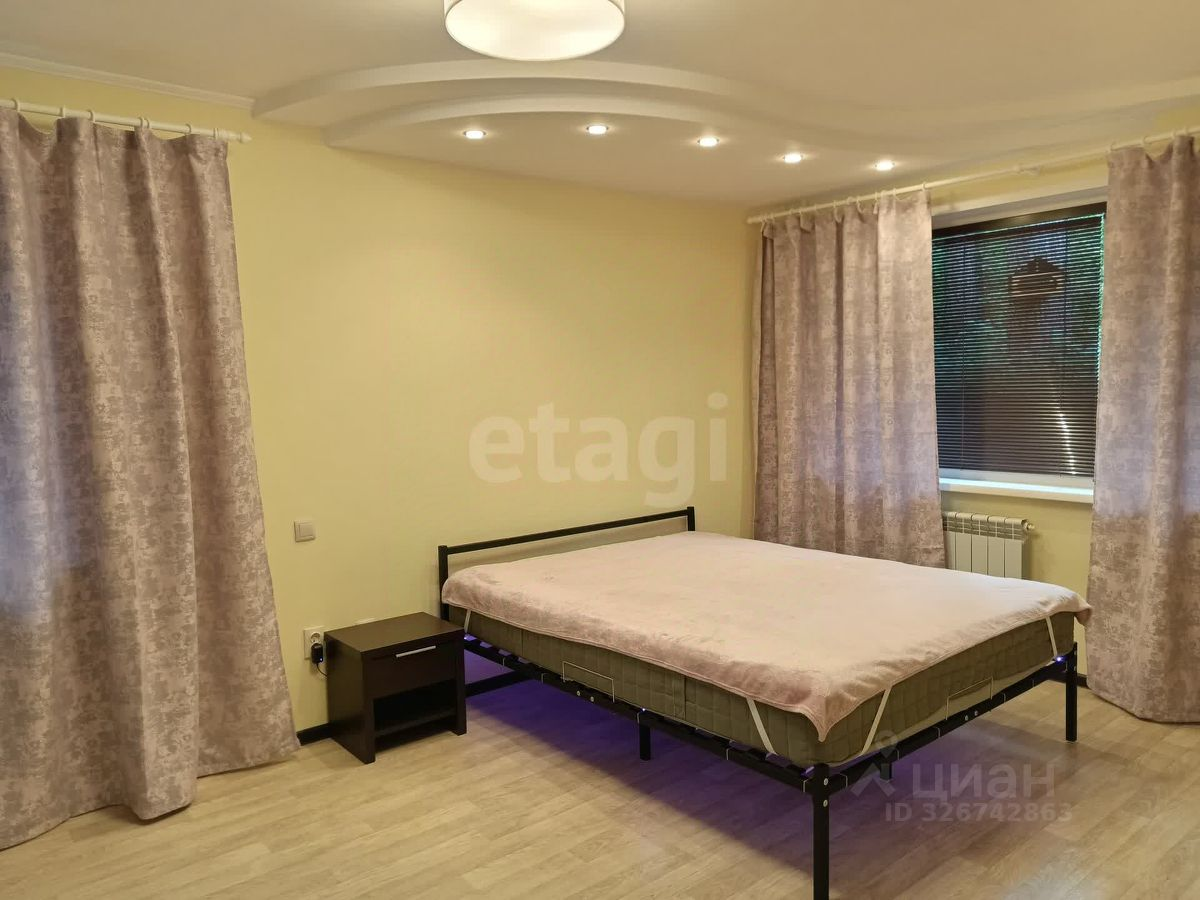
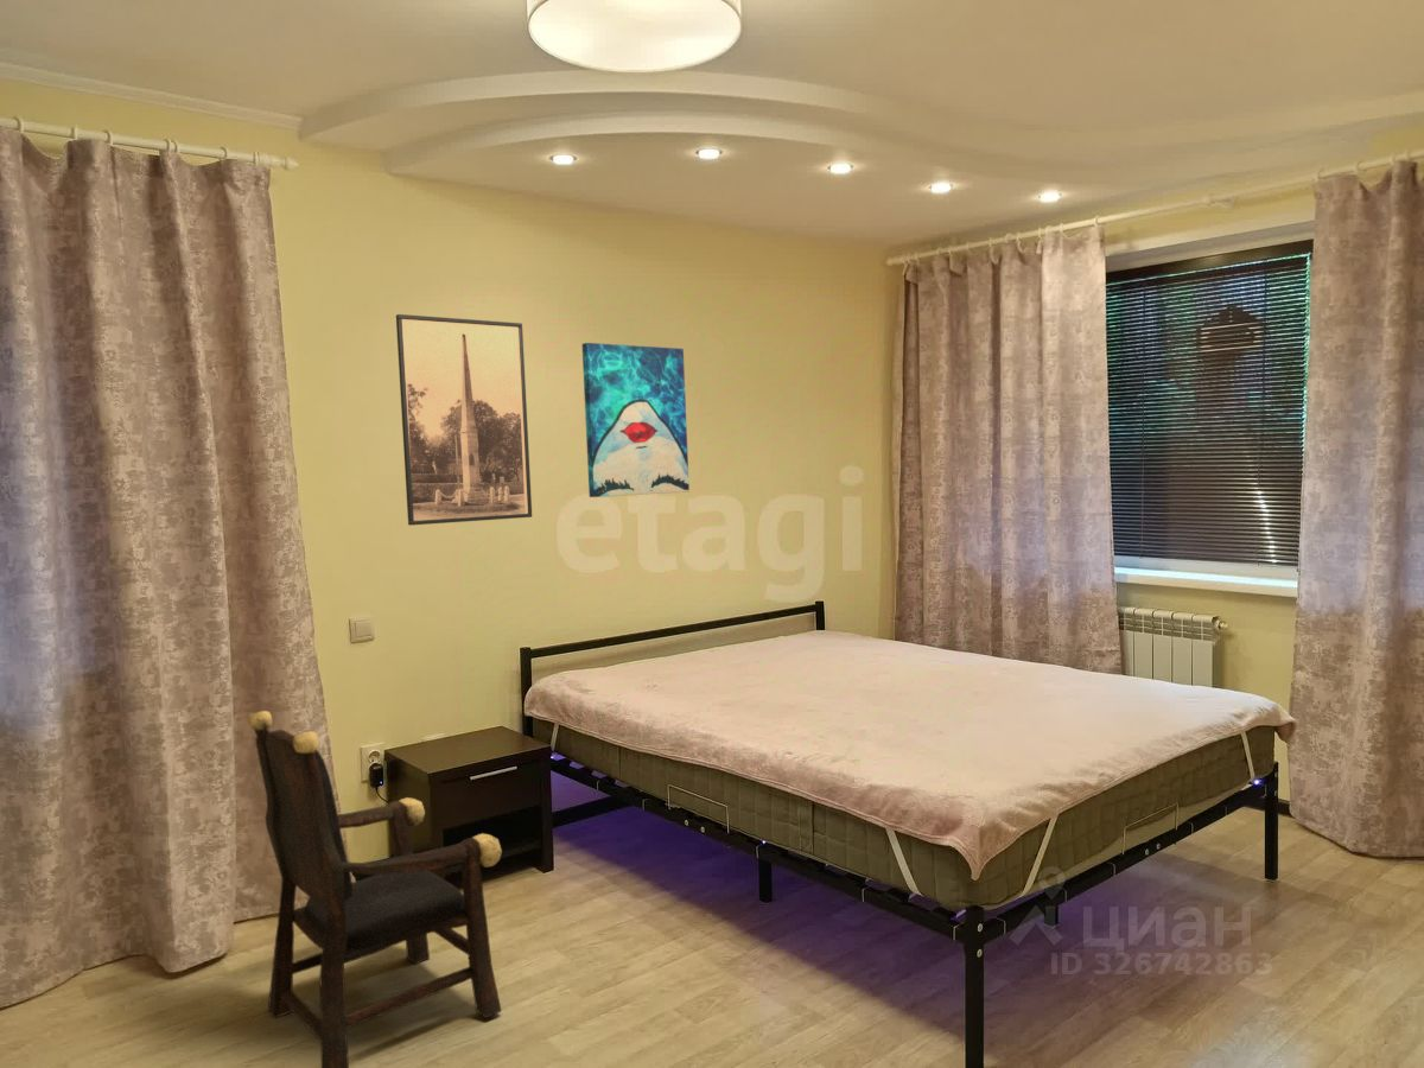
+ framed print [395,313,533,527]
+ armchair [248,710,503,1068]
+ wall art [581,342,691,498]
